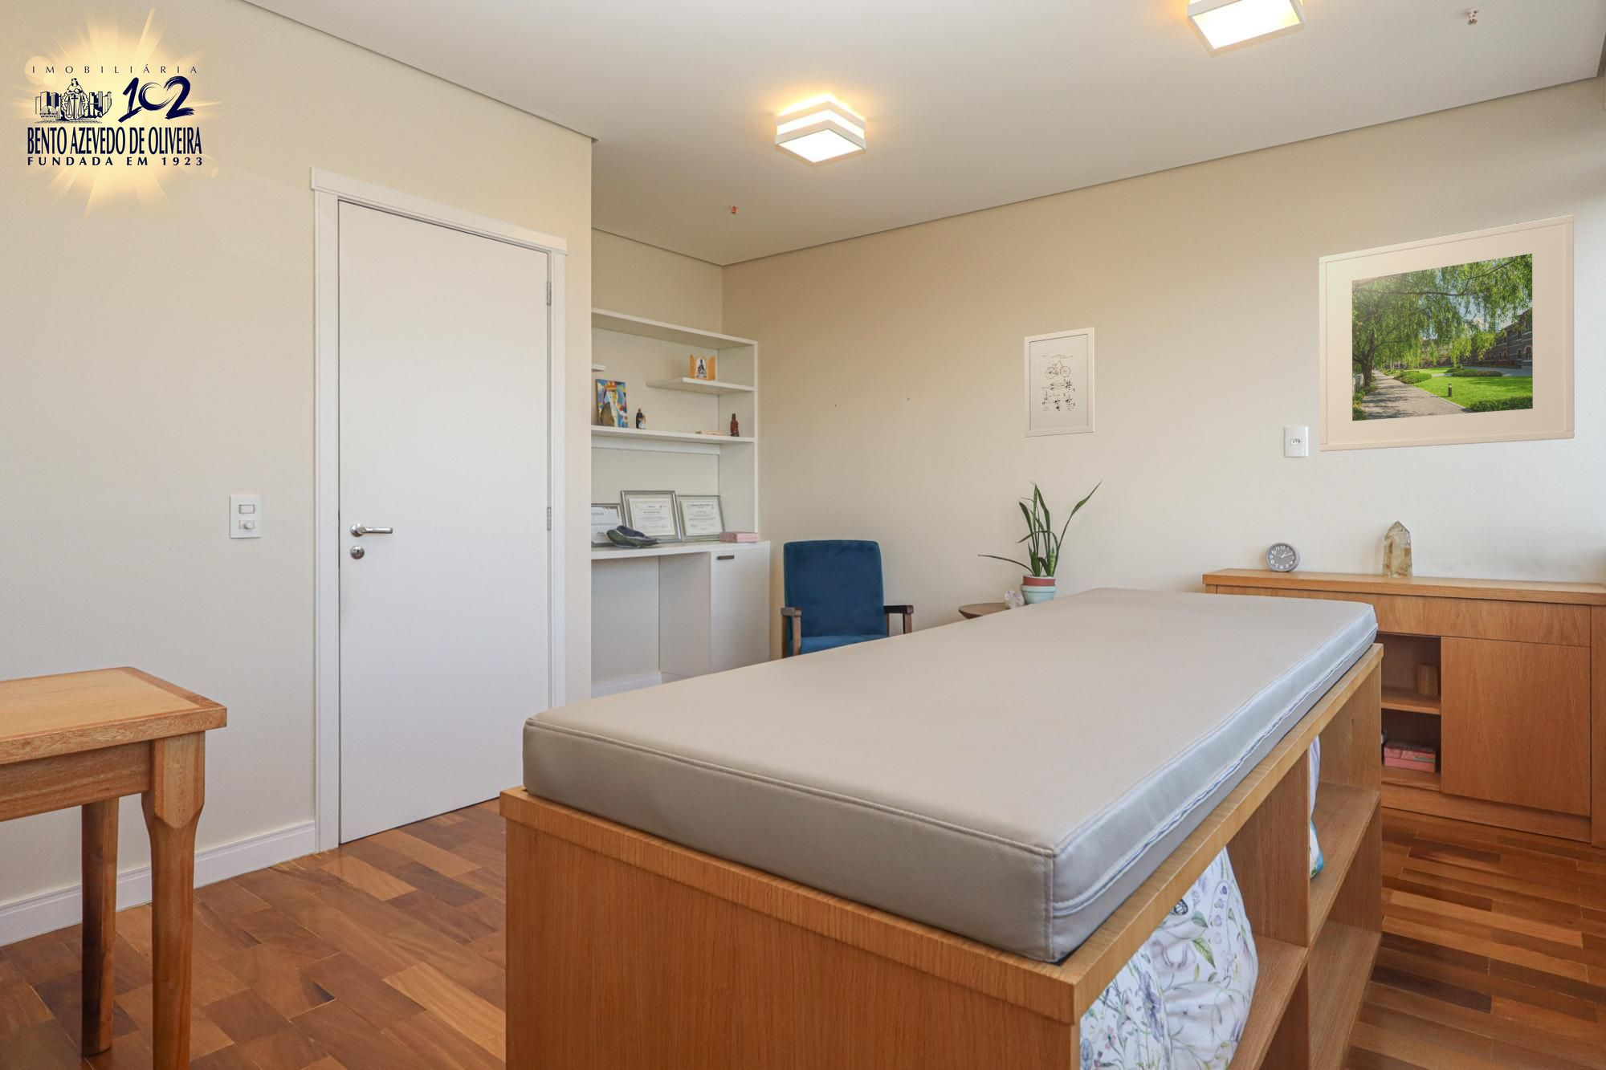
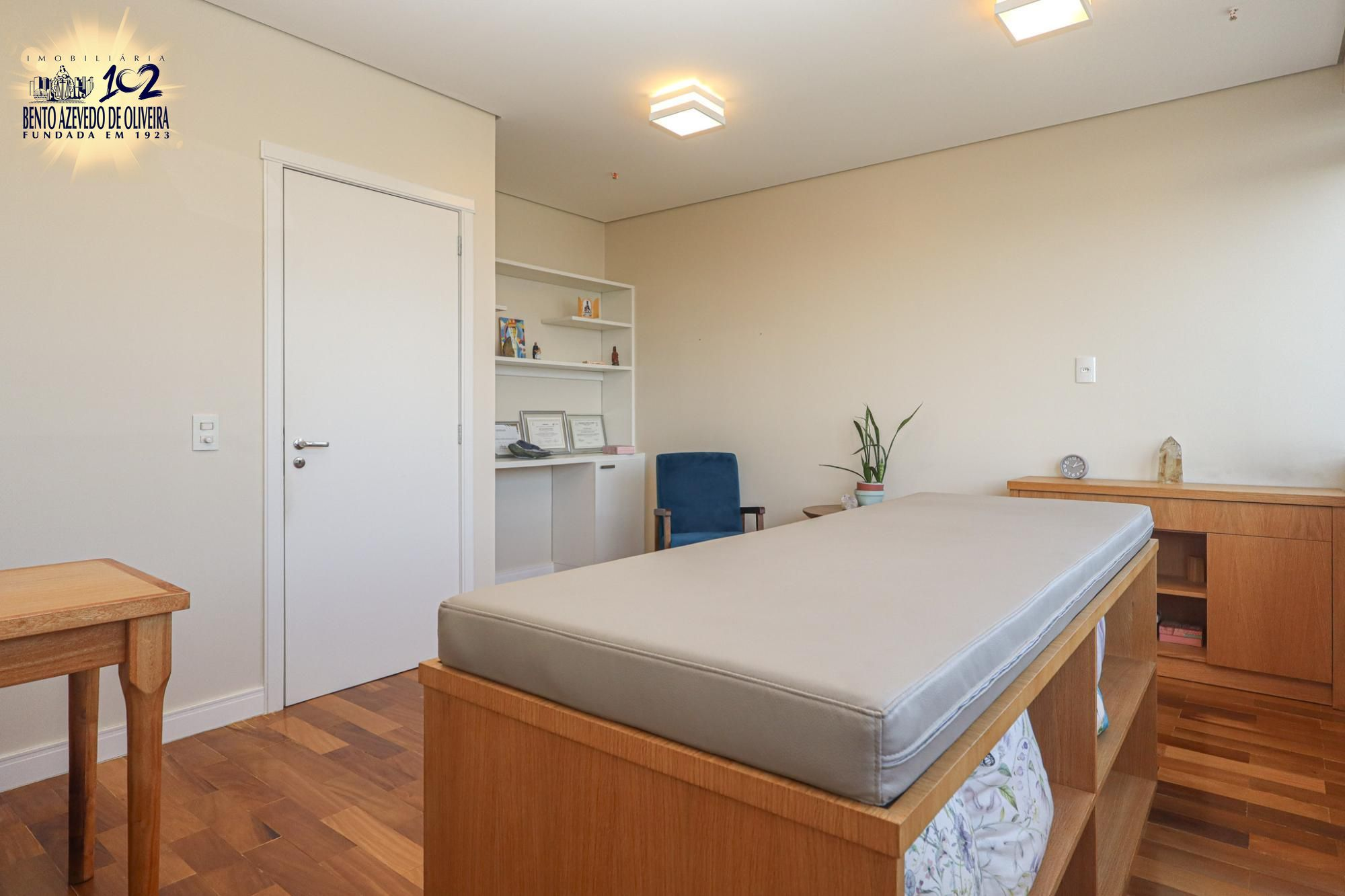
- wall art [1023,327,1095,438]
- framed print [1318,214,1575,453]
